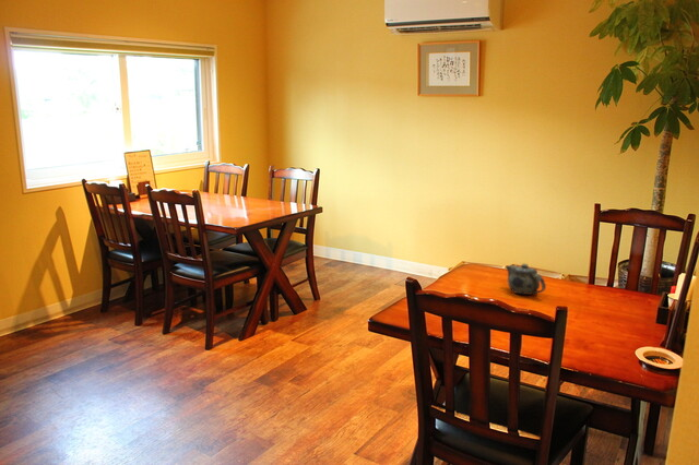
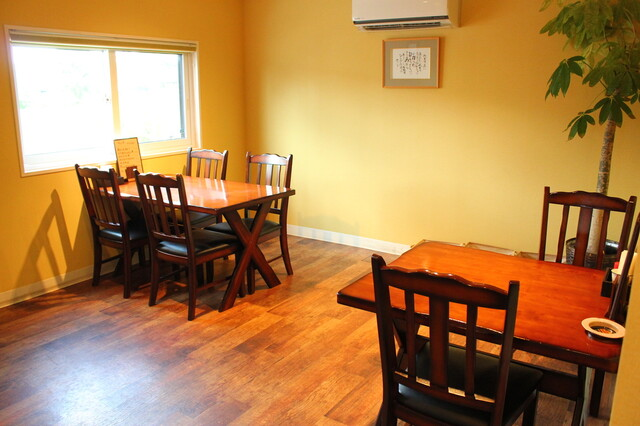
- chinaware [505,262,547,296]
